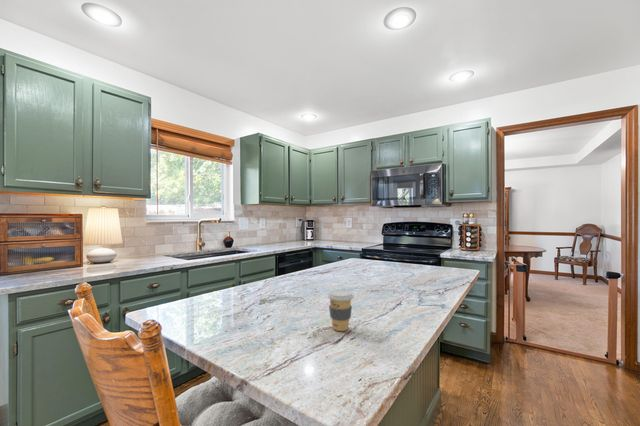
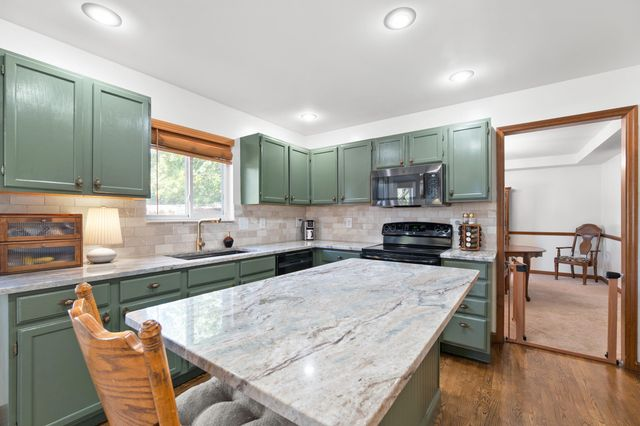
- coffee cup [327,289,355,332]
